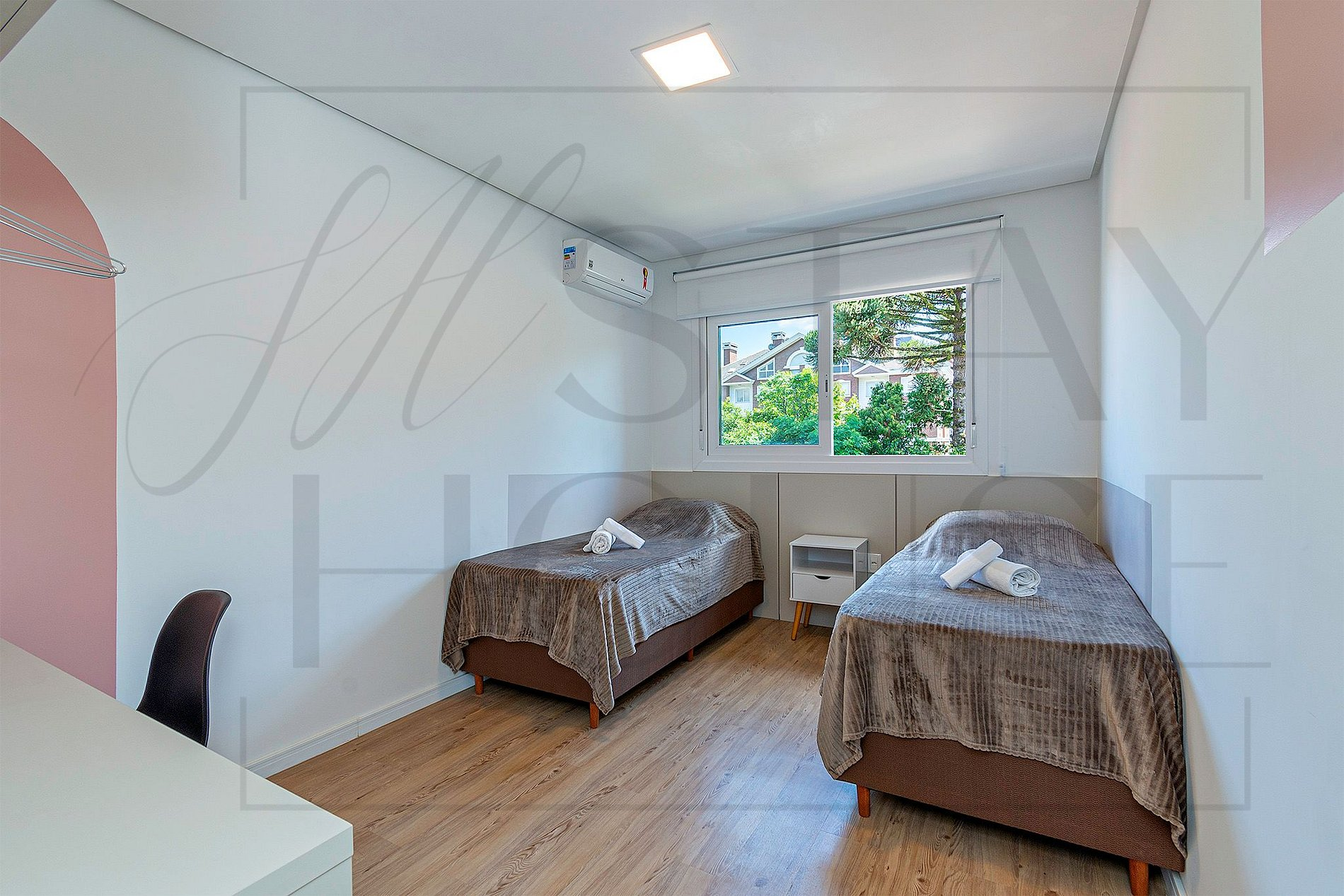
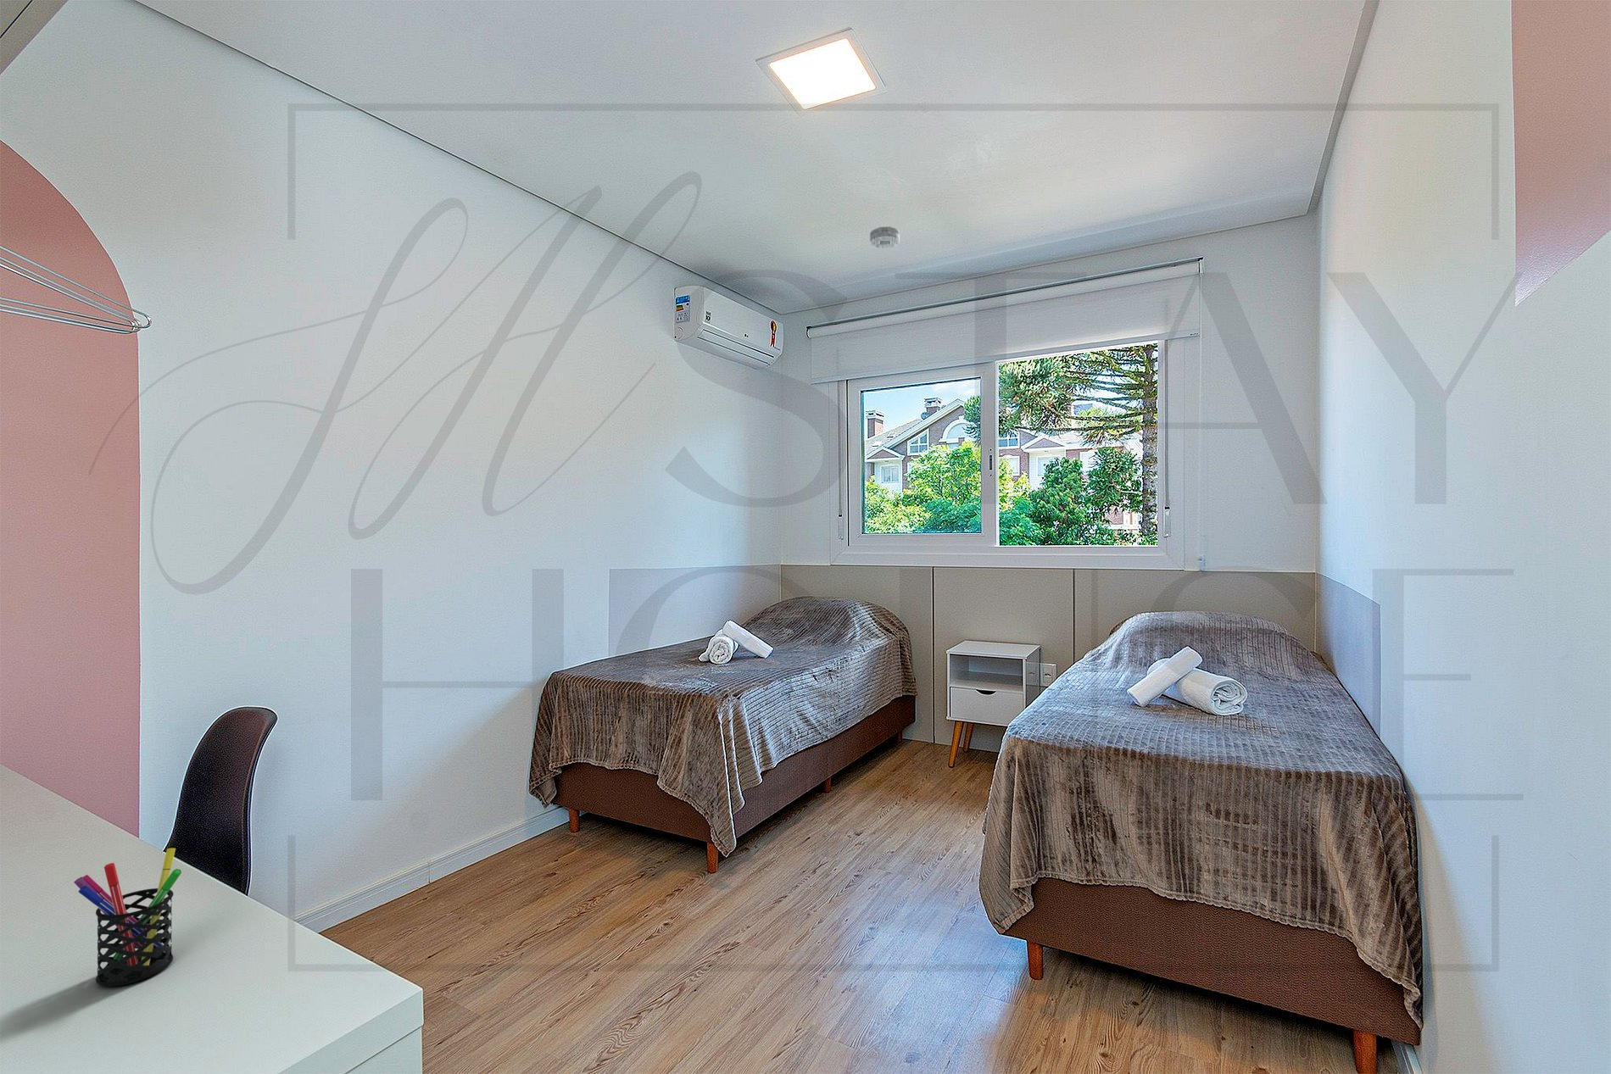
+ smoke detector [869,225,900,249]
+ pen holder [73,847,182,988]
